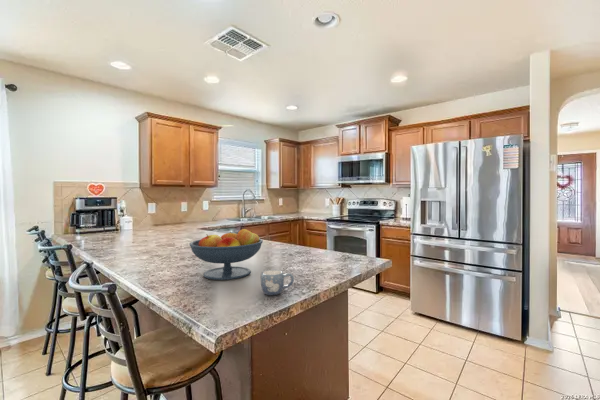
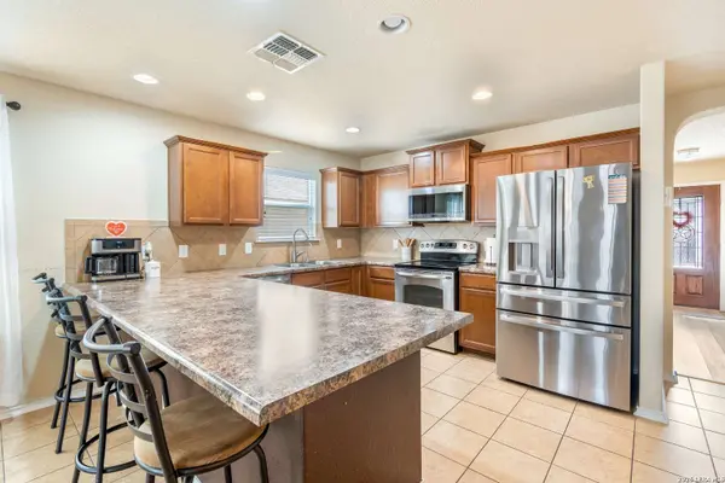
- fruit bowl [188,228,264,281]
- mug [260,269,295,296]
